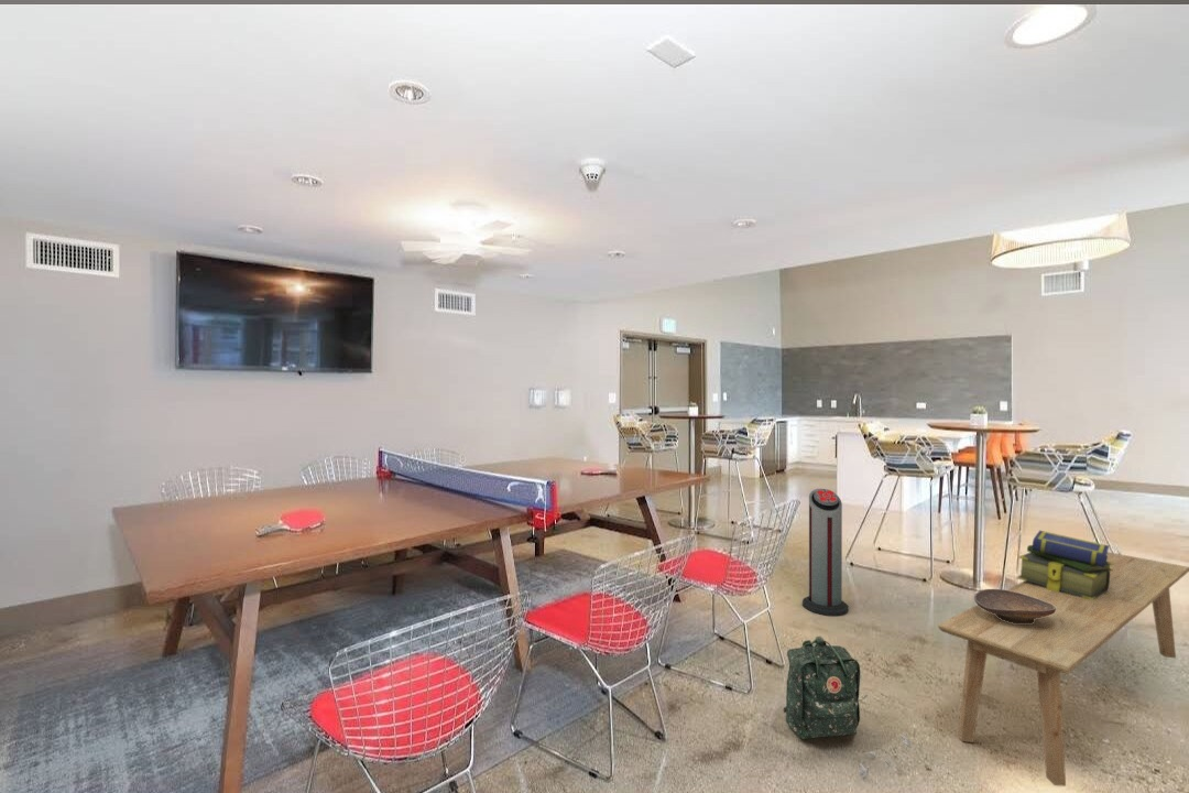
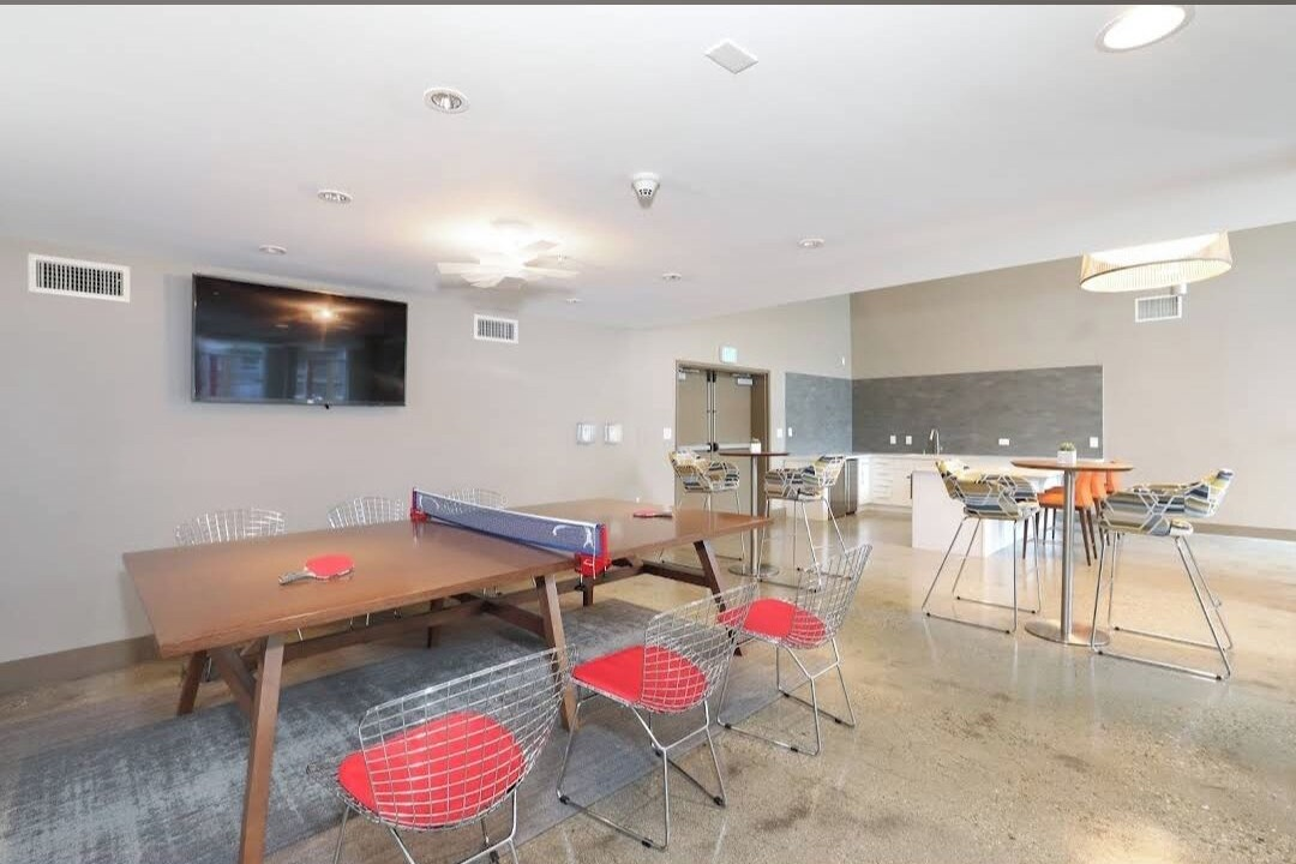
- stack of books [1016,530,1114,600]
- decorative bowl [973,588,1056,623]
- bench [937,551,1189,787]
- air purifier [801,488,850,617]
- backpack [782,634,912,780]
